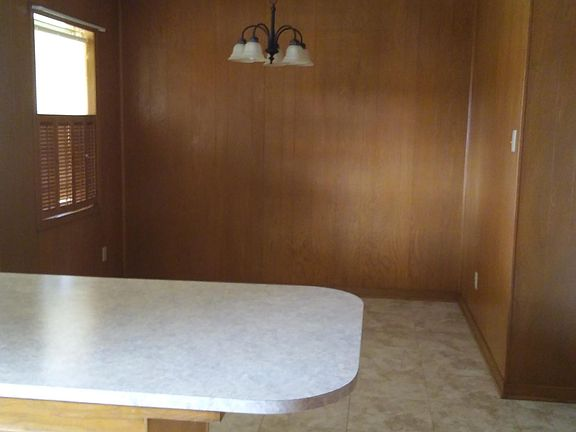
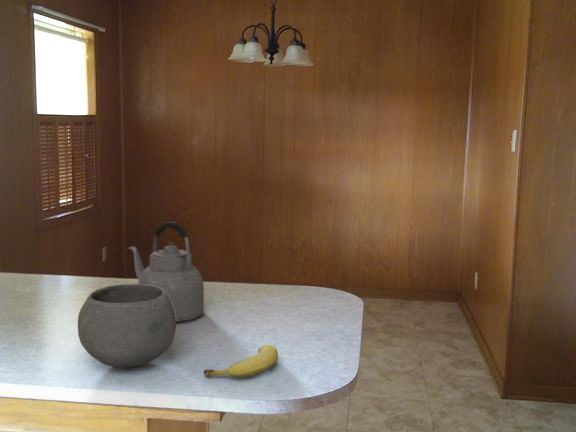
+ fruit [202,344,279,378]
+ kettle [127,221,205,323]
+ bowl [77,283,177,369]
